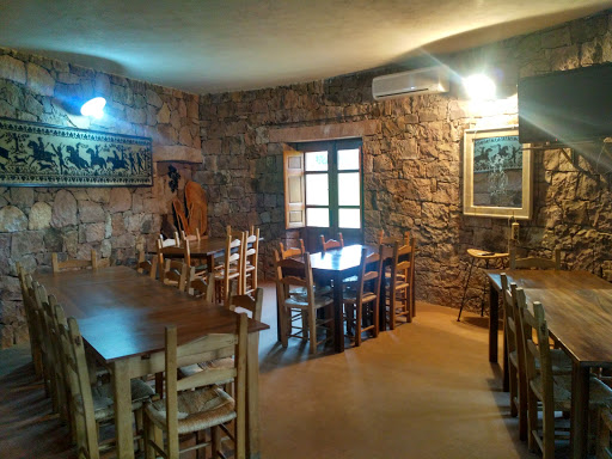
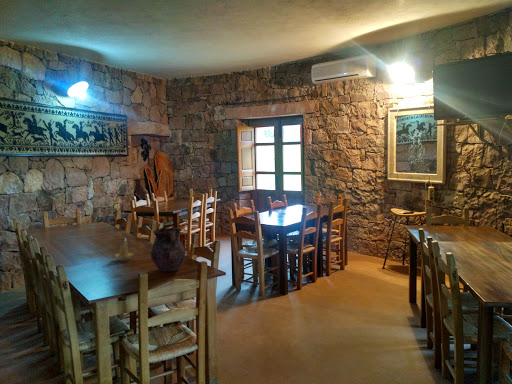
+ candle holder [114,237,135,262]
+ vase [150,227,186,273]
